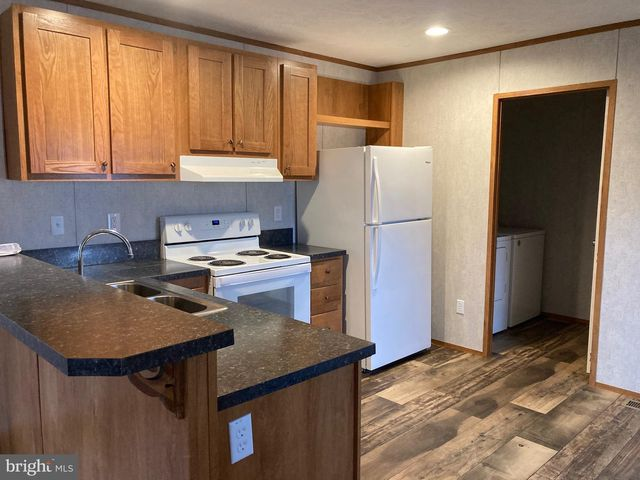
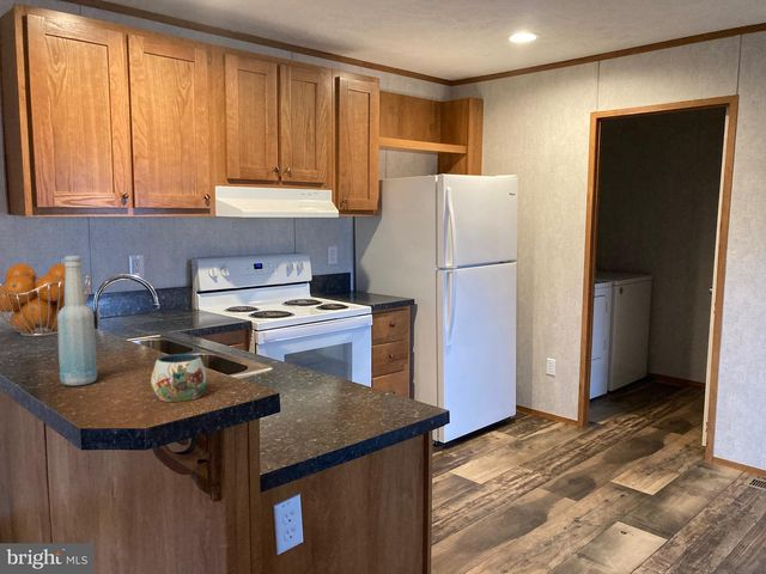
+ fruit basket [0,263,92,337]
+ bottle [57,255,98,386]
+ mug [150,353,208,403]
